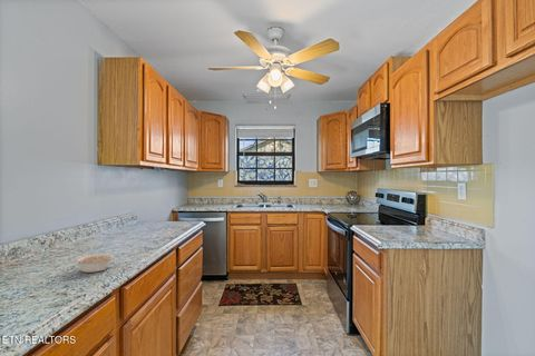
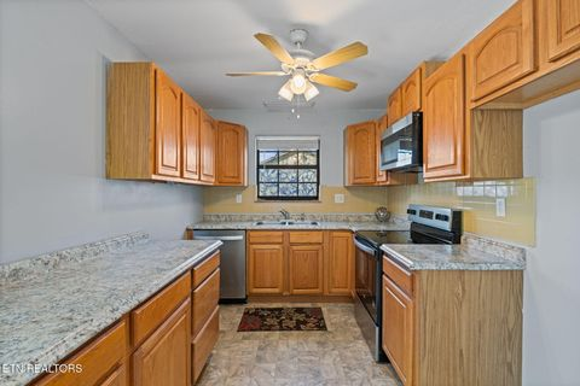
- legume [74,253,115,274]
